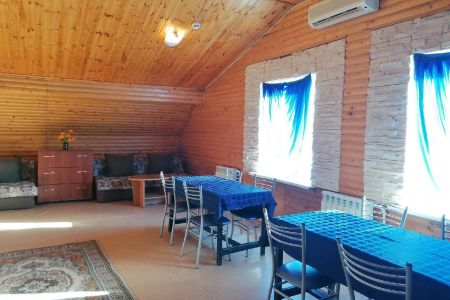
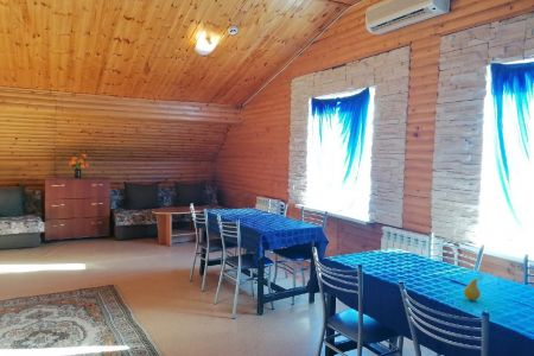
+ fruit [463,275,484,301]
